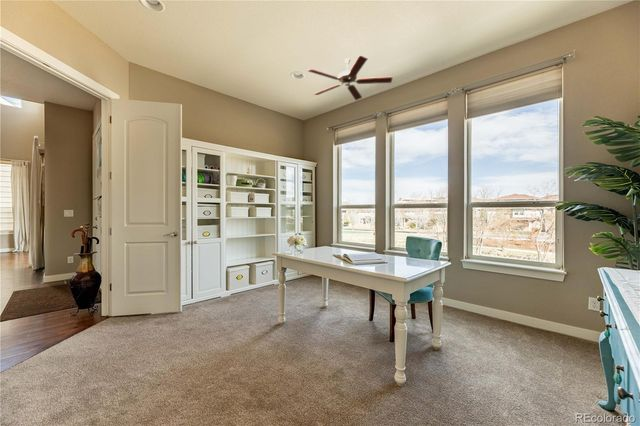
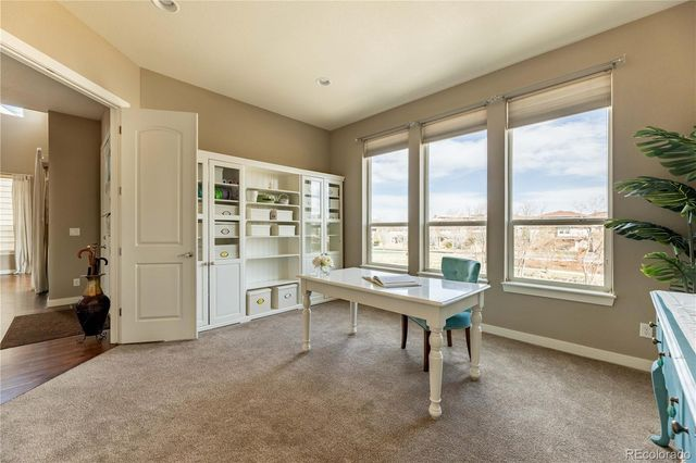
- ceiling fan [306,54,394,101]
